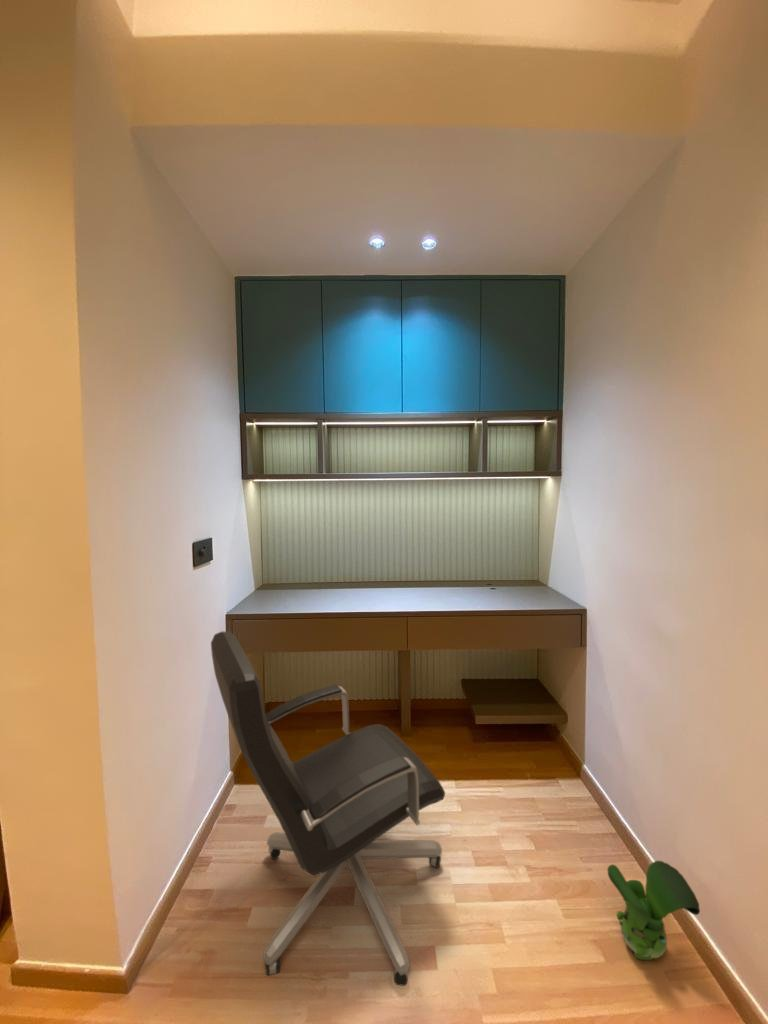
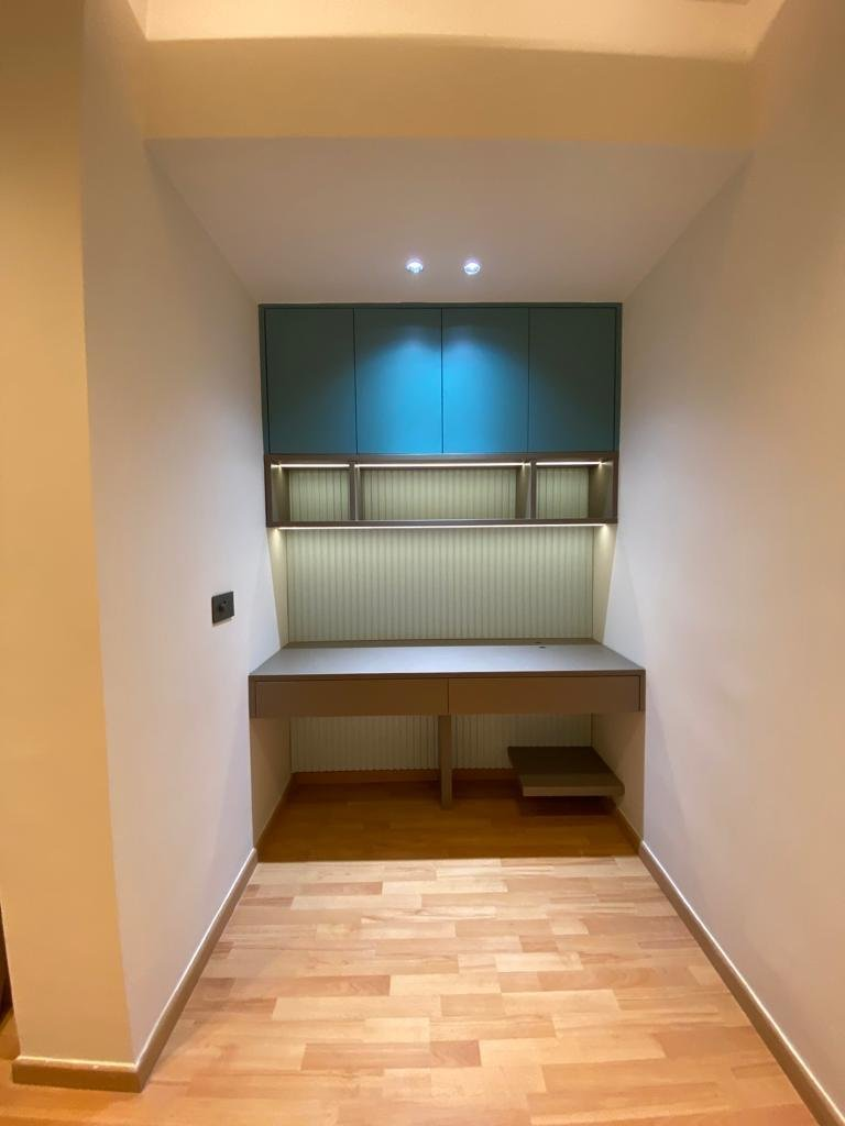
- office chair [210,631,446,987]
- toy figurine [606,860,701,961]
